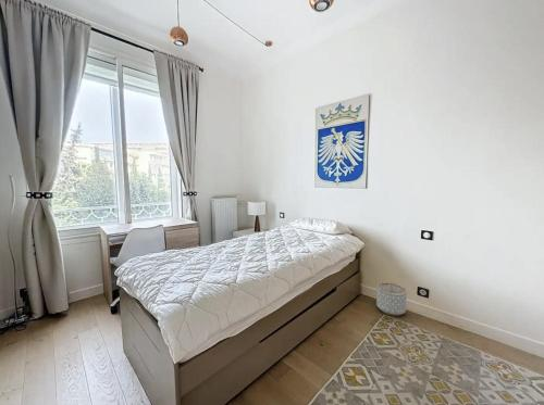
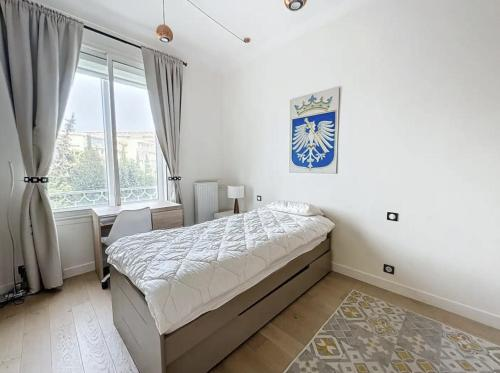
- planter [375,281,408,317]
